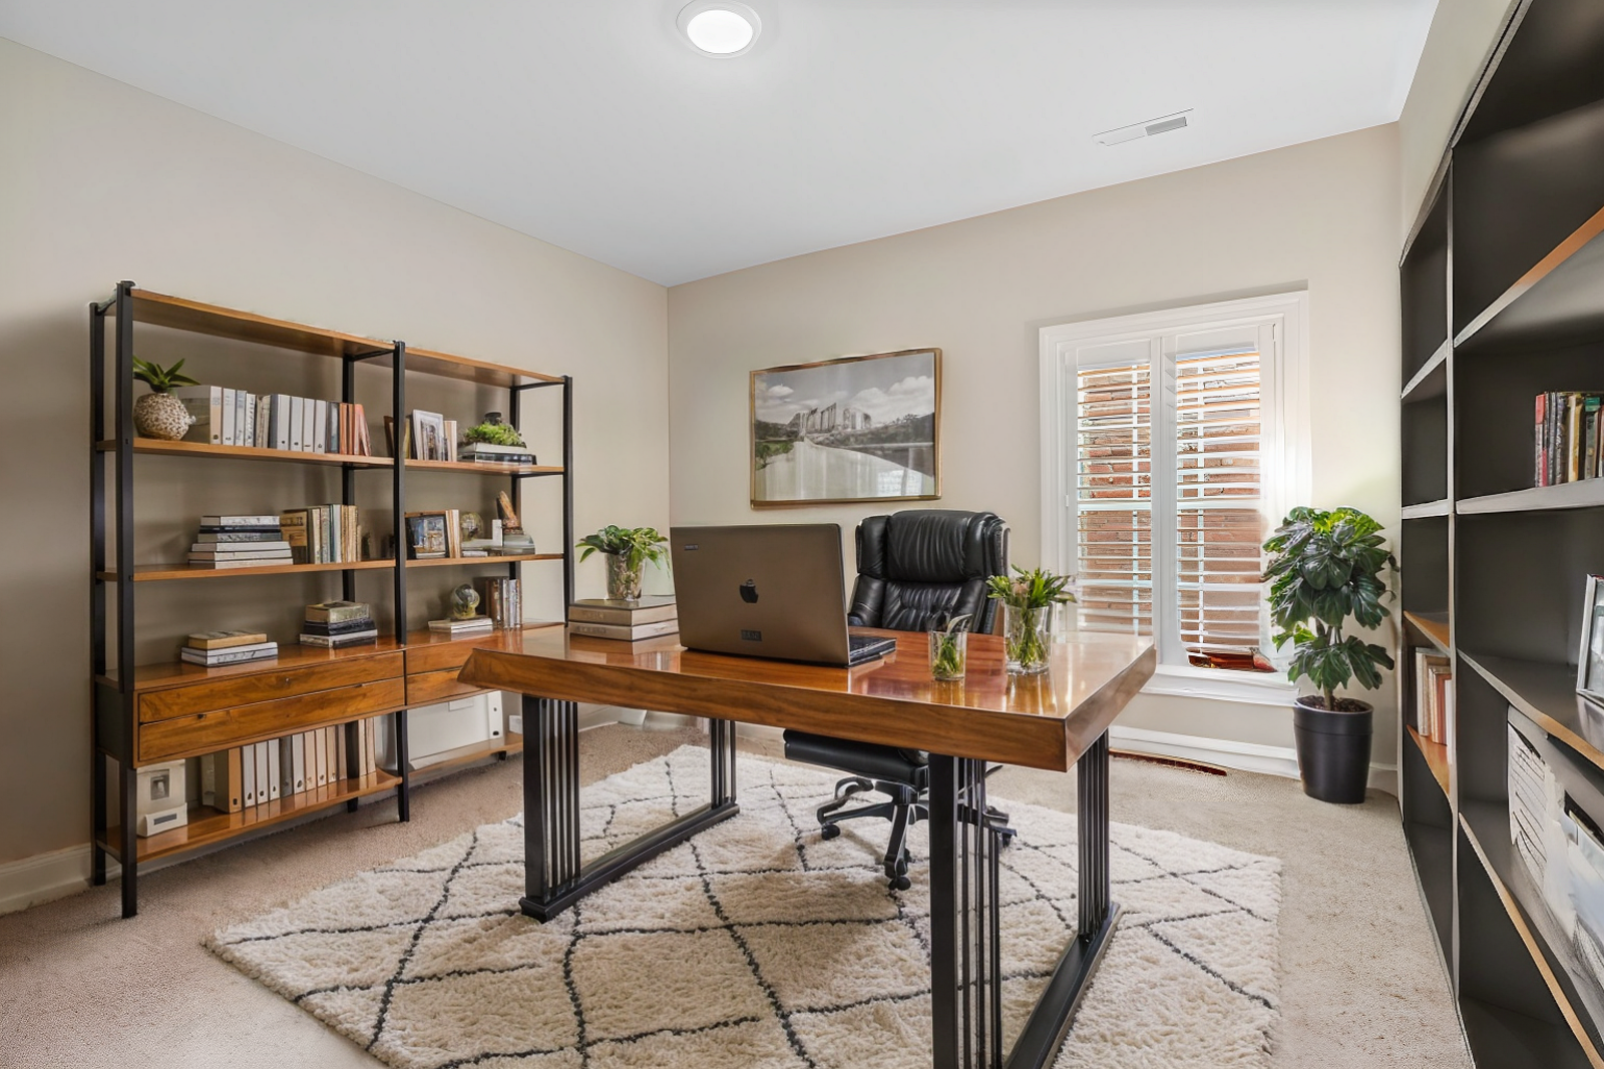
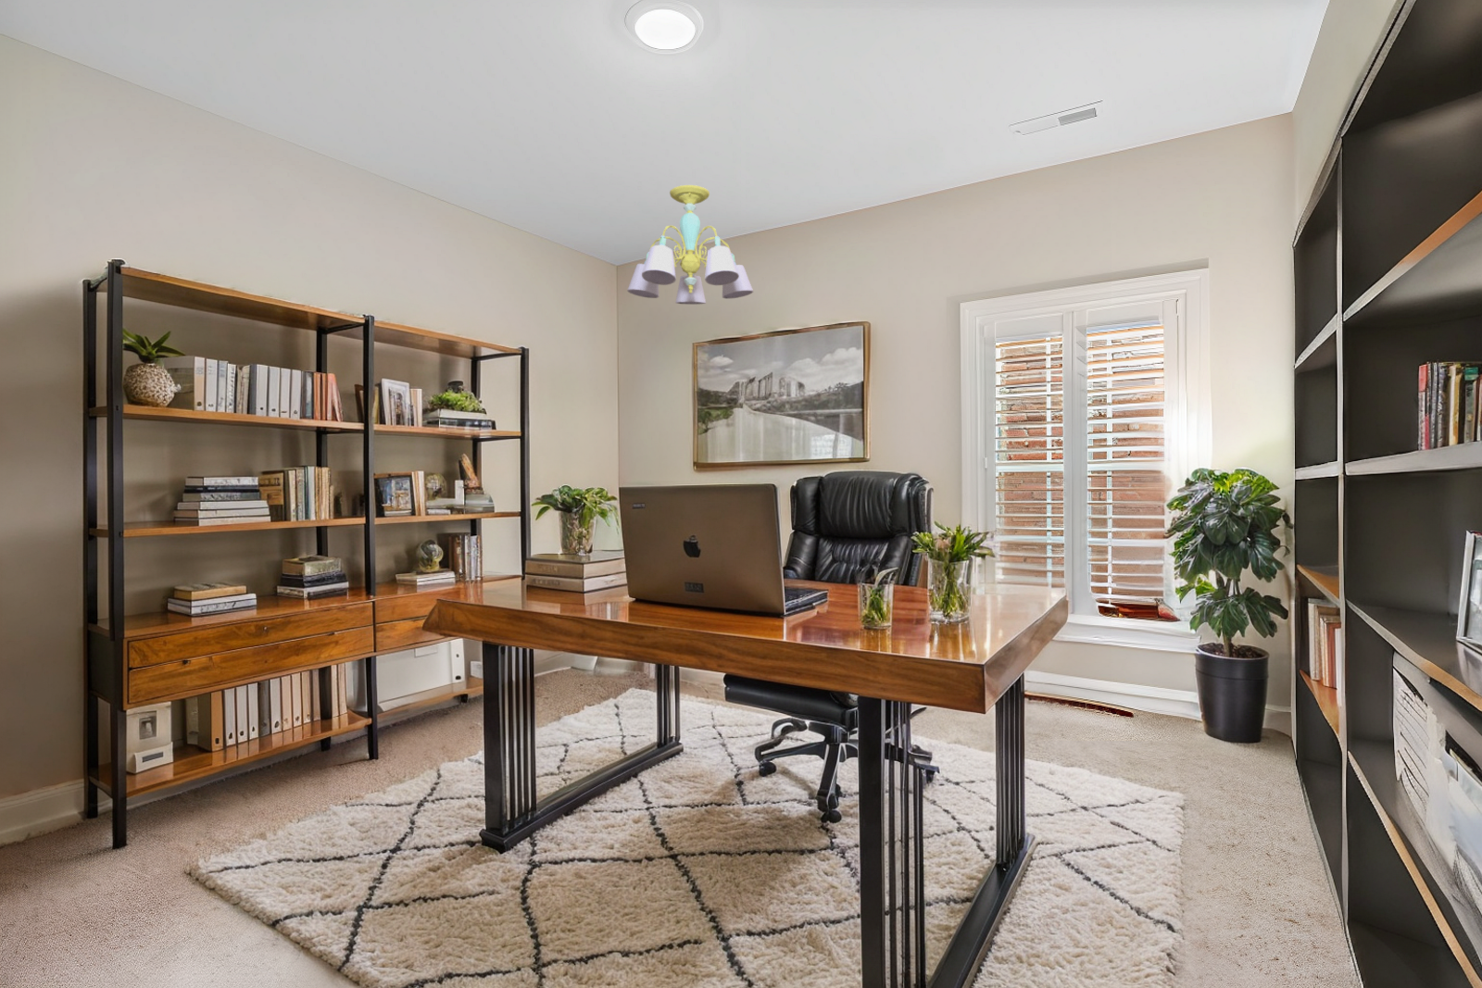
+ chandelier [626,184,754,305]
